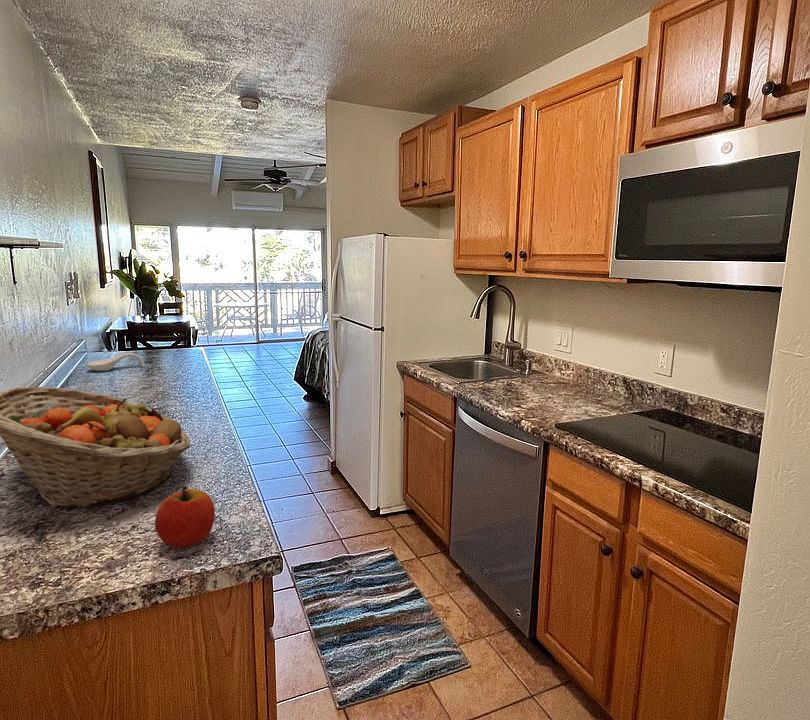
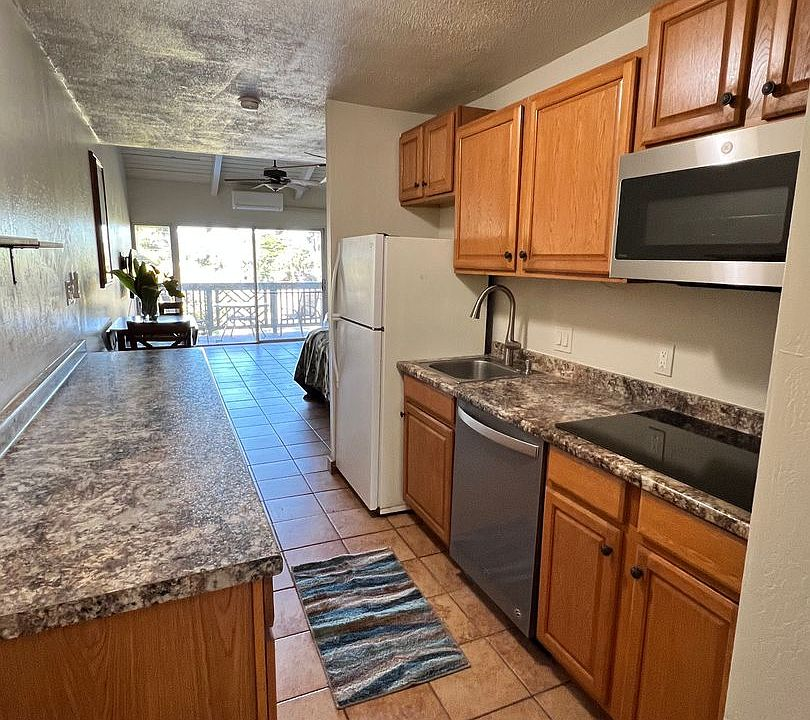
- spoon rest [86,352,145,372]
- apple [154,486,216,549]
- fruit basket [0,386,191,508]
